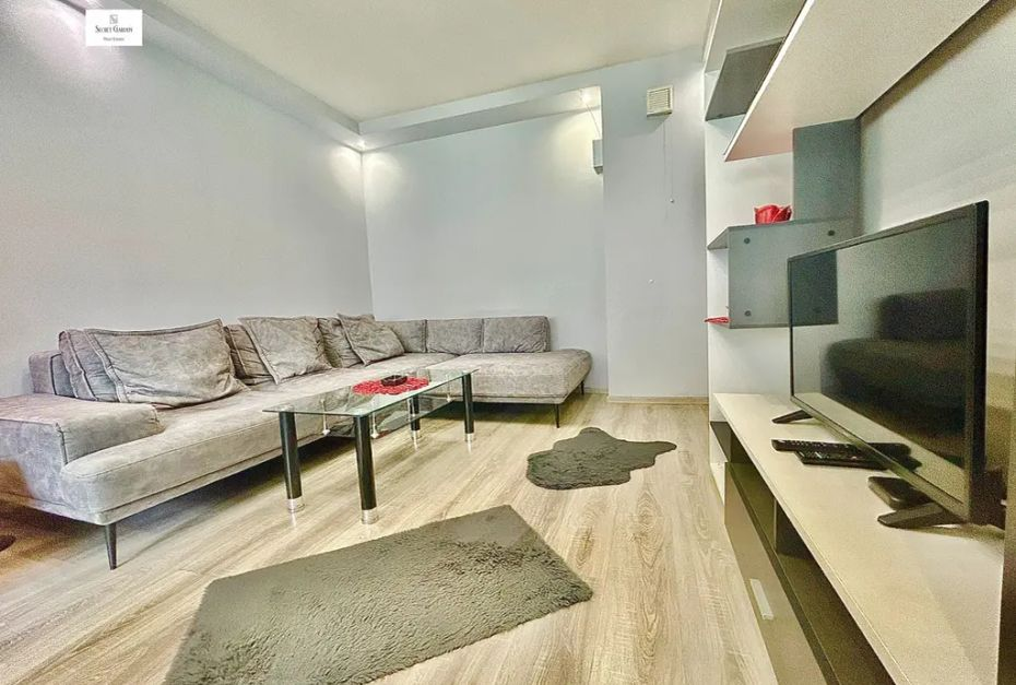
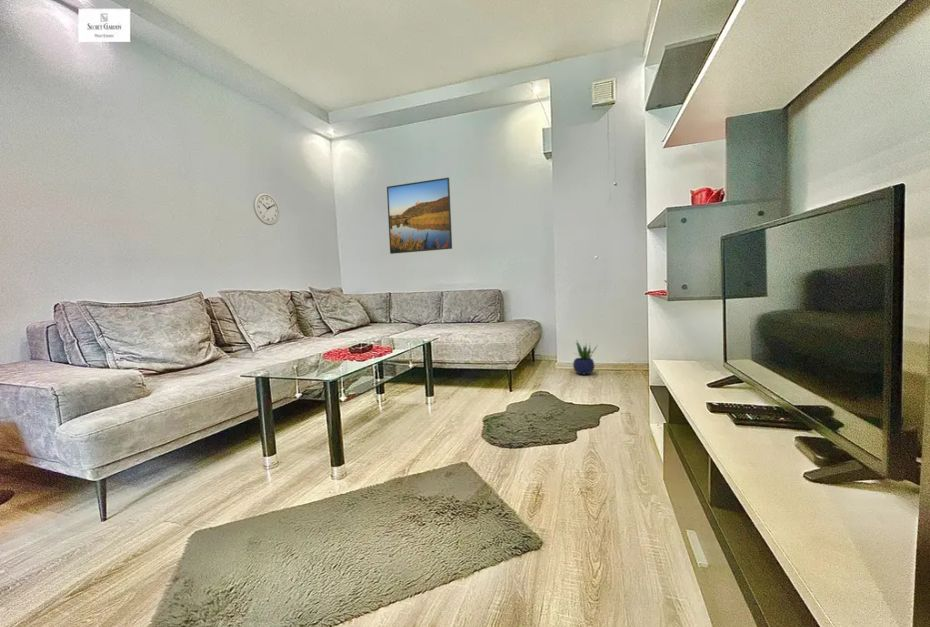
+ wall clock [252,191,281,226]
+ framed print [386,177,453,255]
+ potted plant [572,340,598,375]
